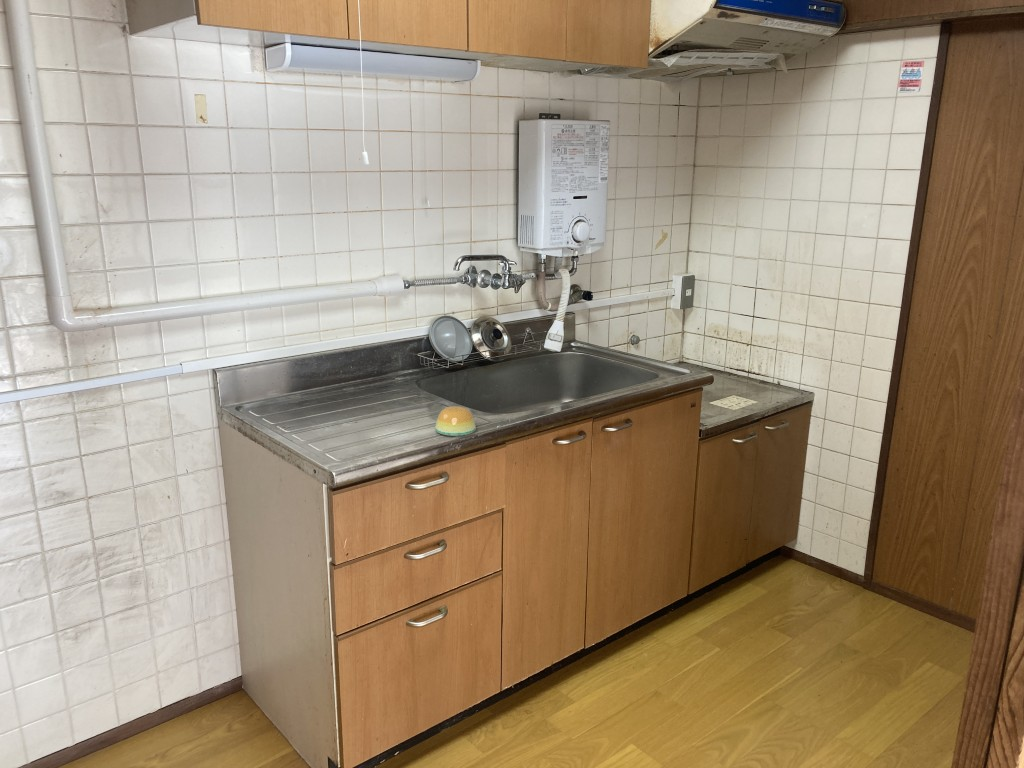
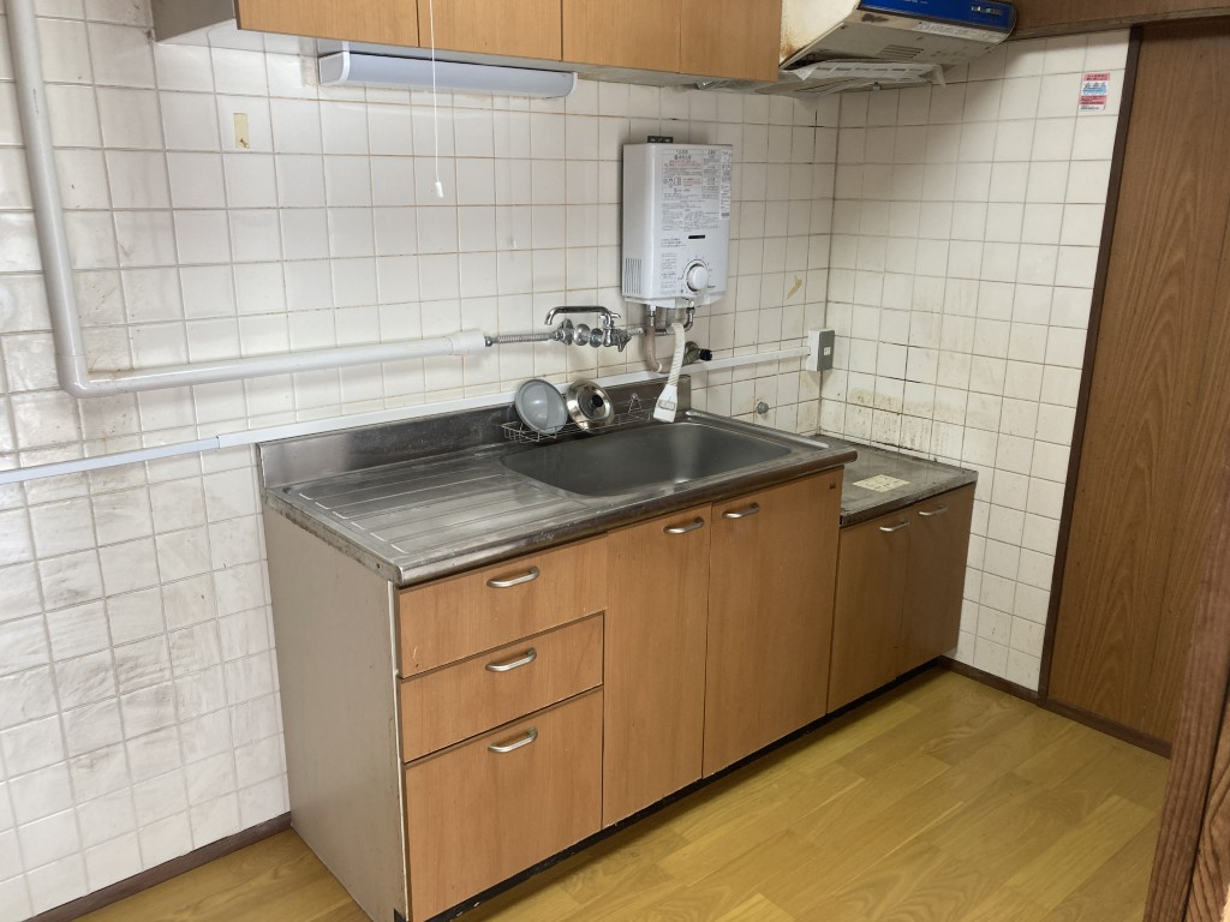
- sponge [434,405,478,437]
